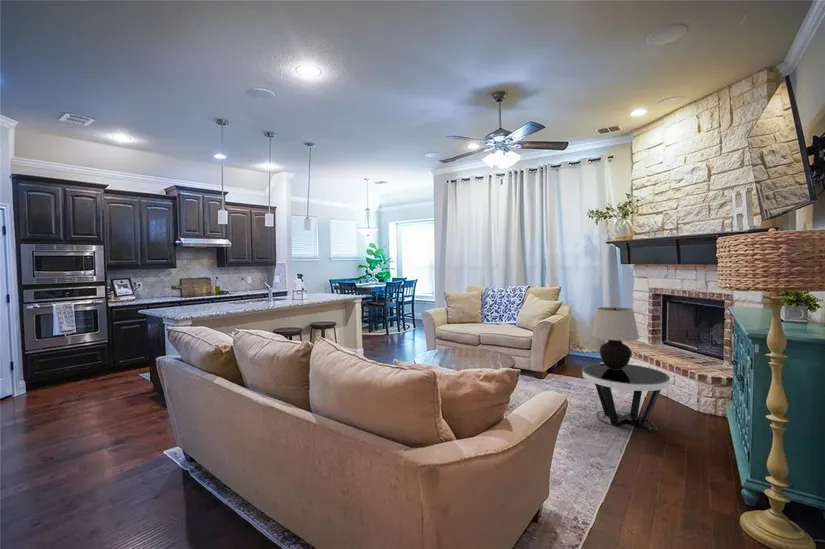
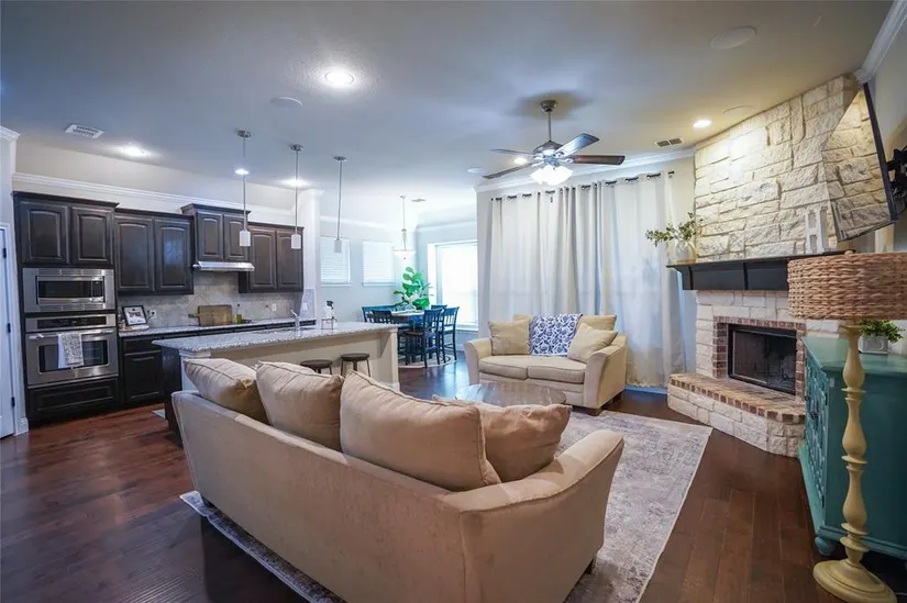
- table lamp [591,306,641,370]
- side table [582,361,671,432]
